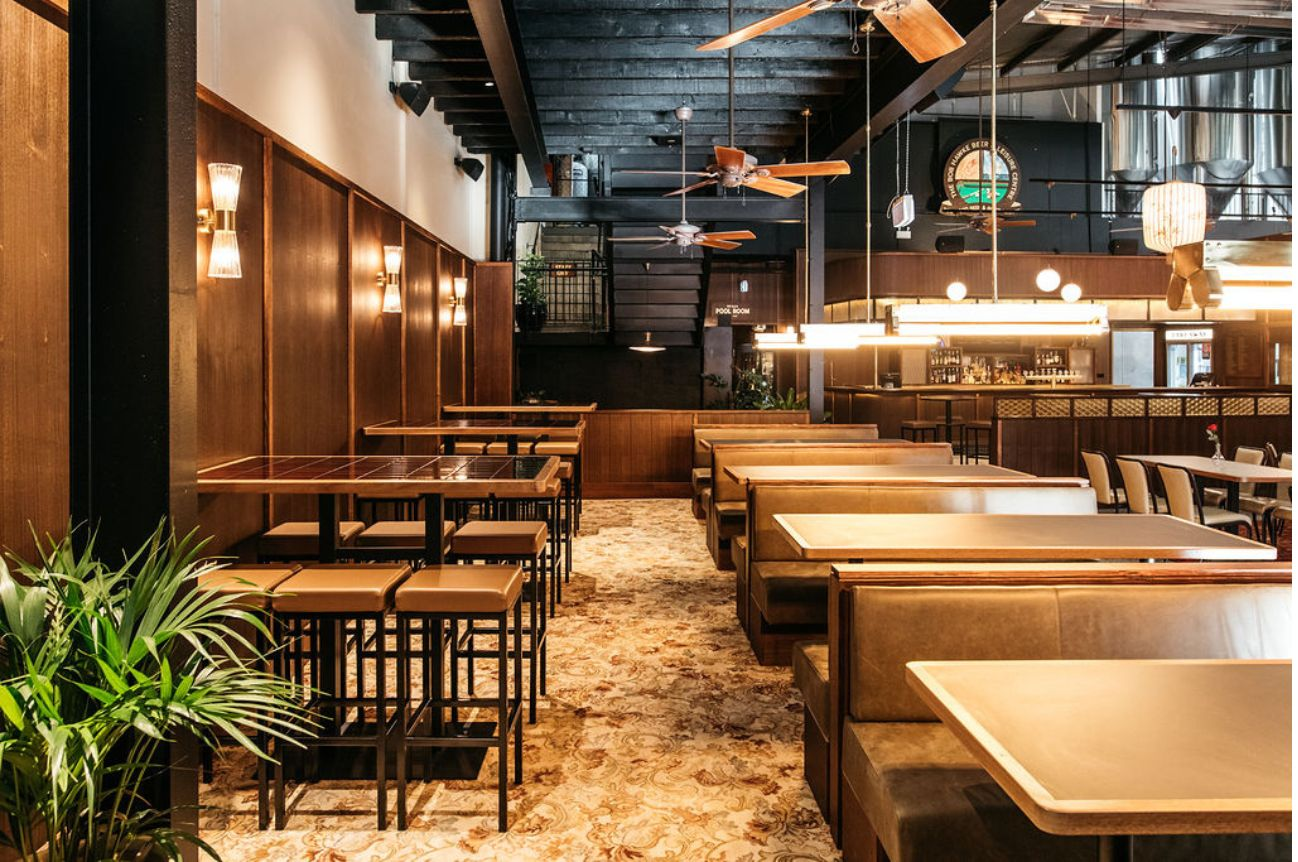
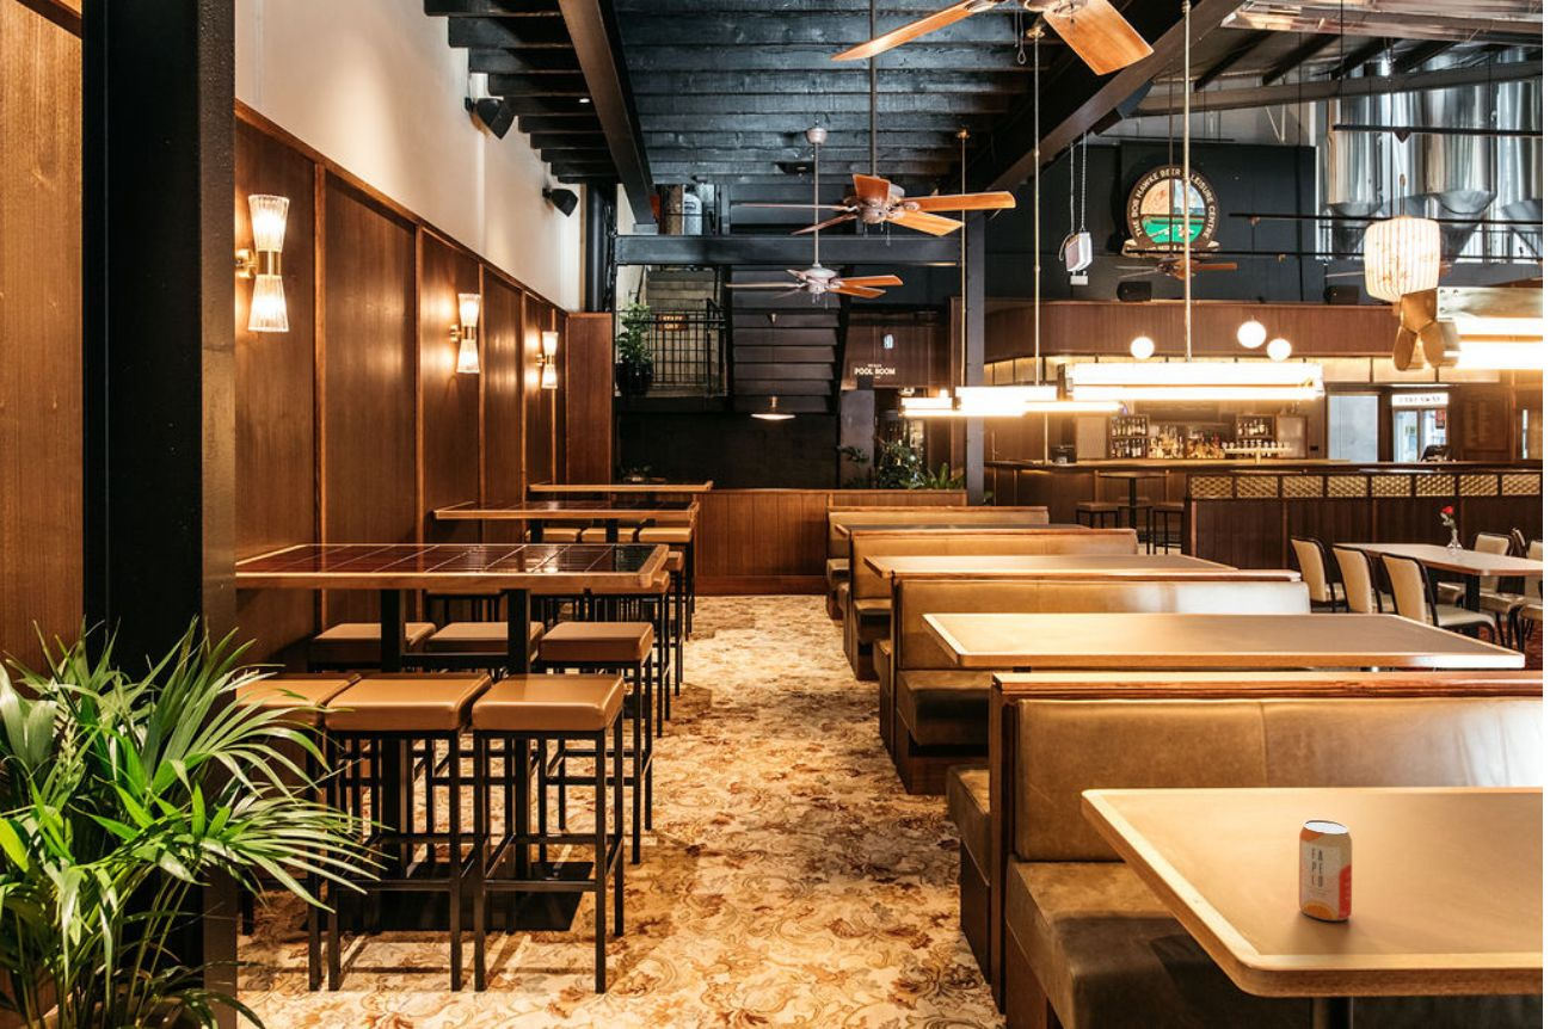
+ beverage can [1298,819,1353,922]
